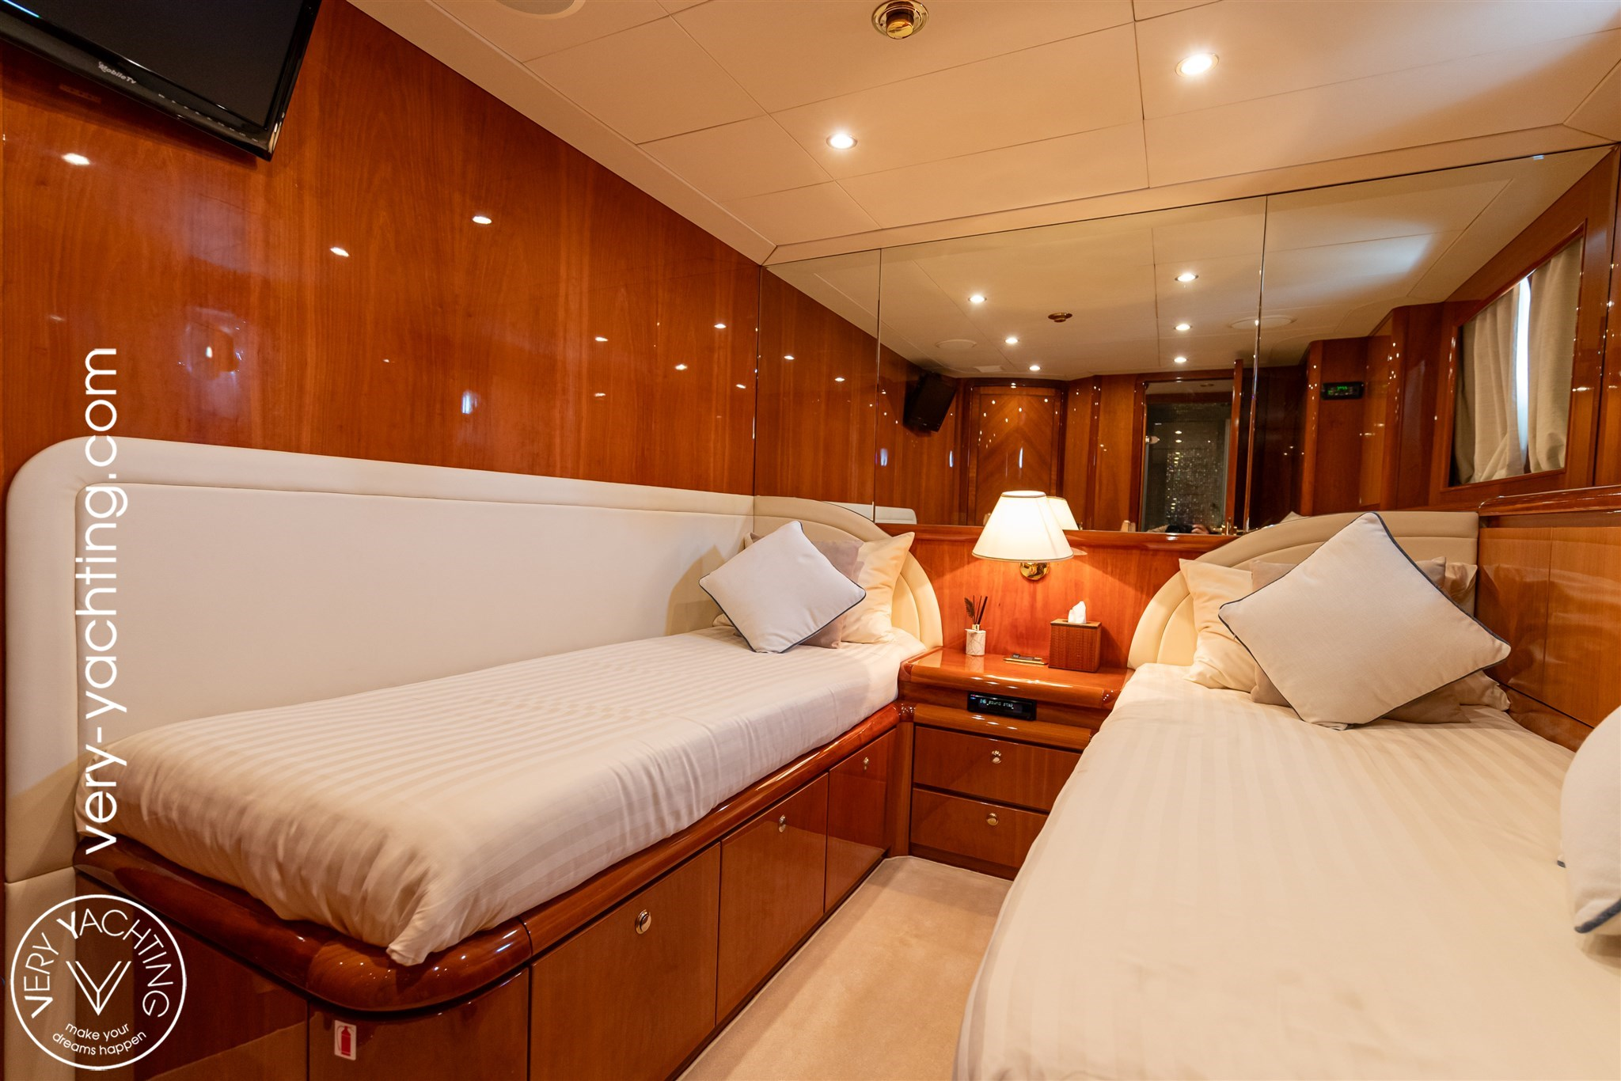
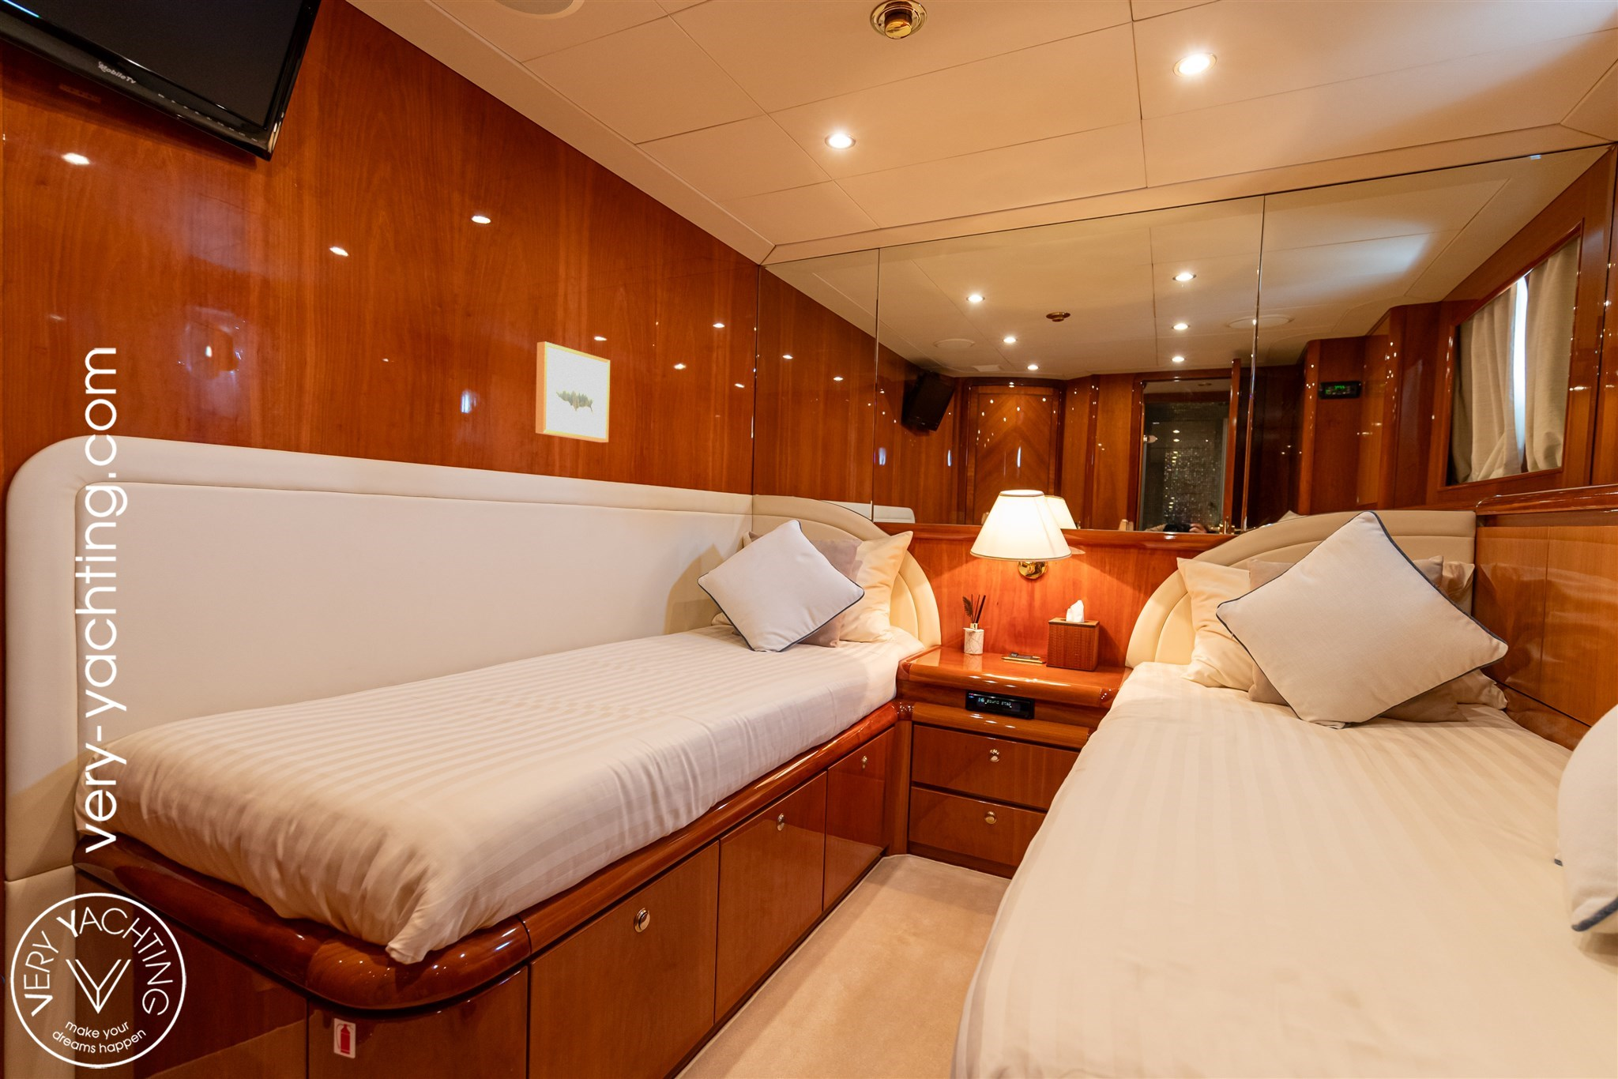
+ wall art [535,341,610,443]
